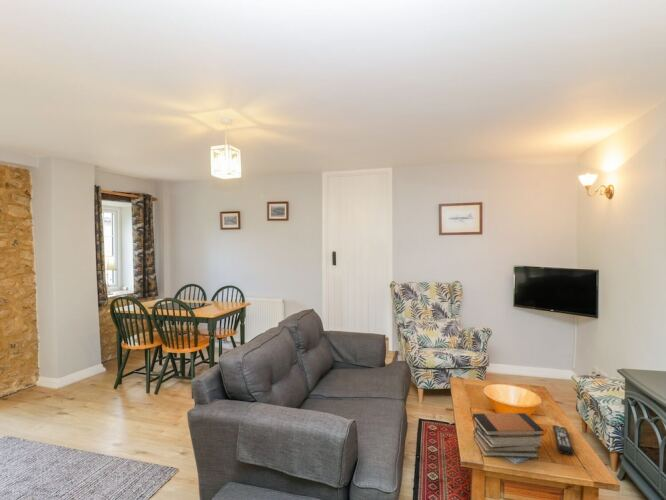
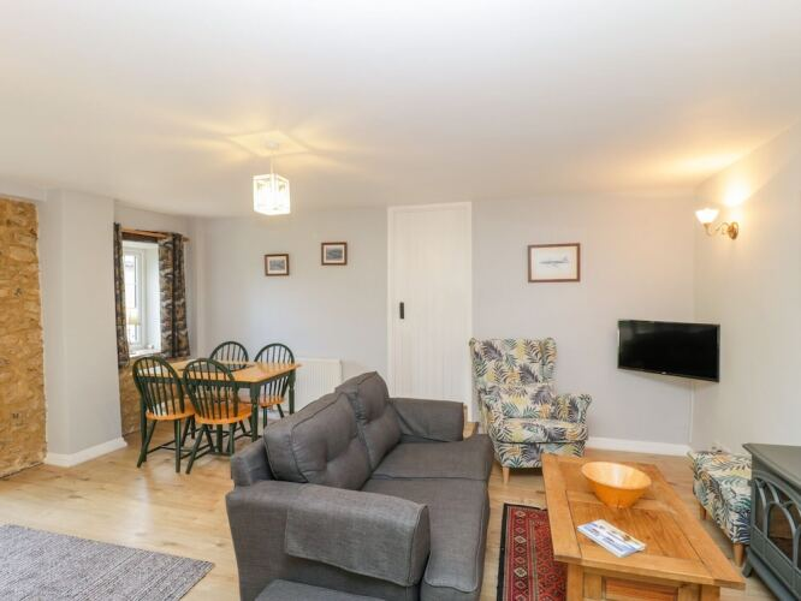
- book stack [472,412,545,459]
- remote control [552,424,575,456]
